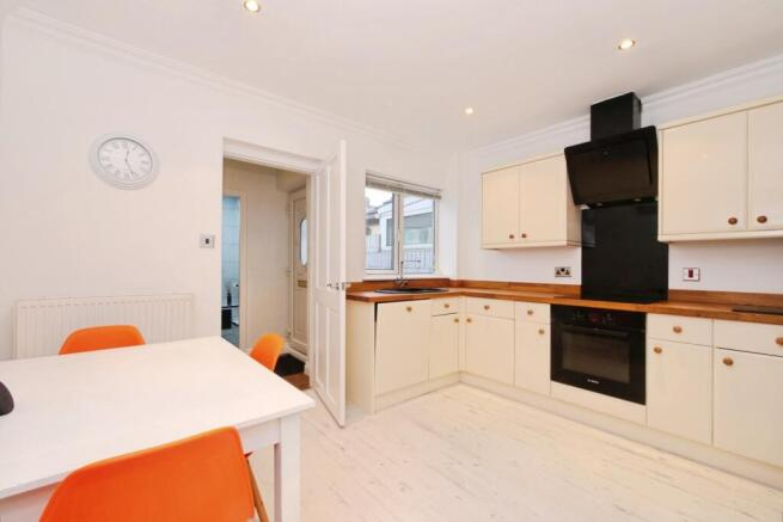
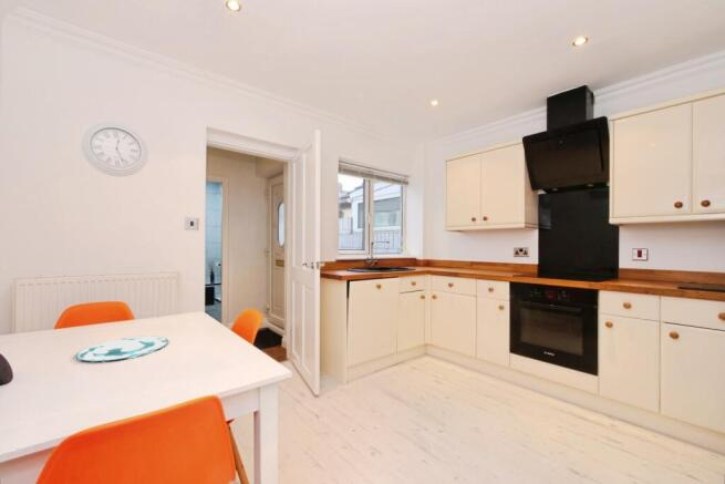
+ plate [75,336,169,362]
